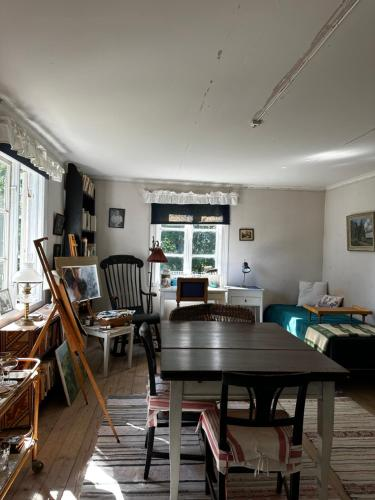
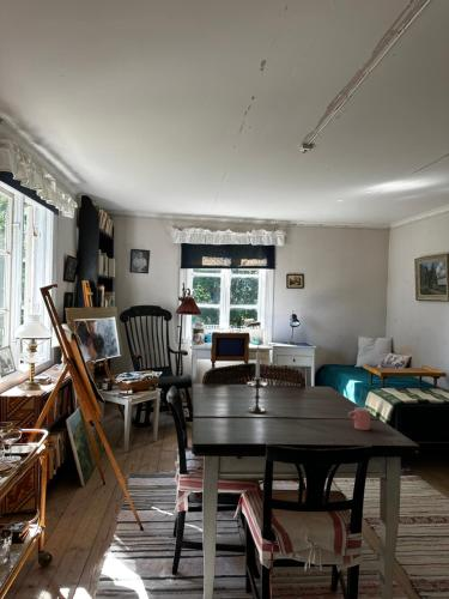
+ candlestick [245,345,269,415]
+ cup [347,406,371,431]
